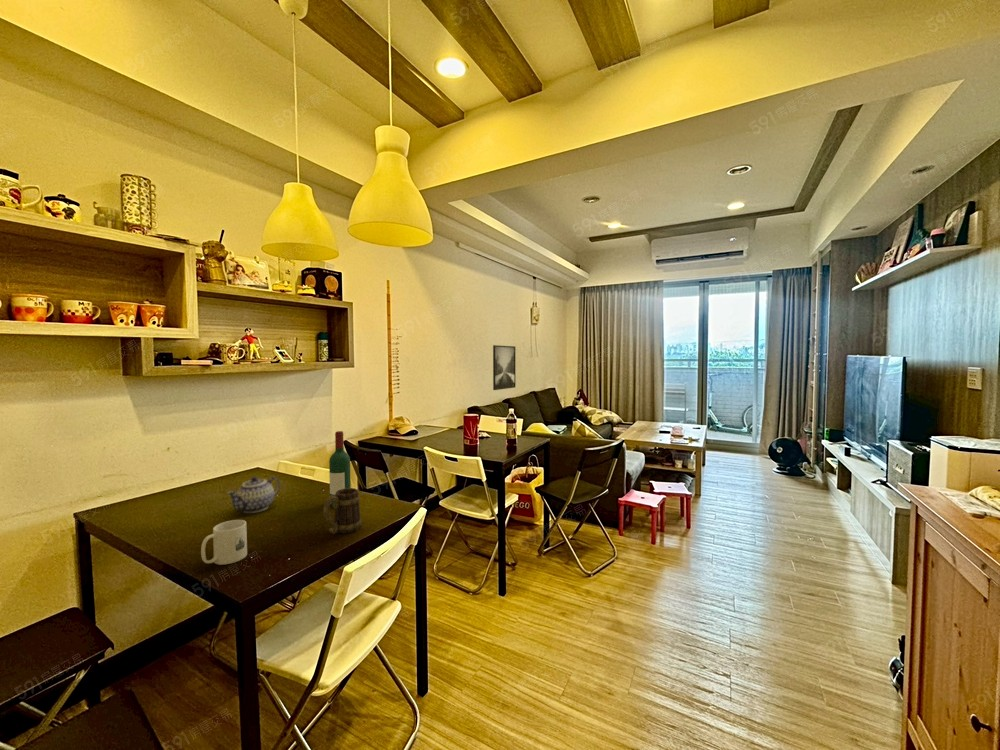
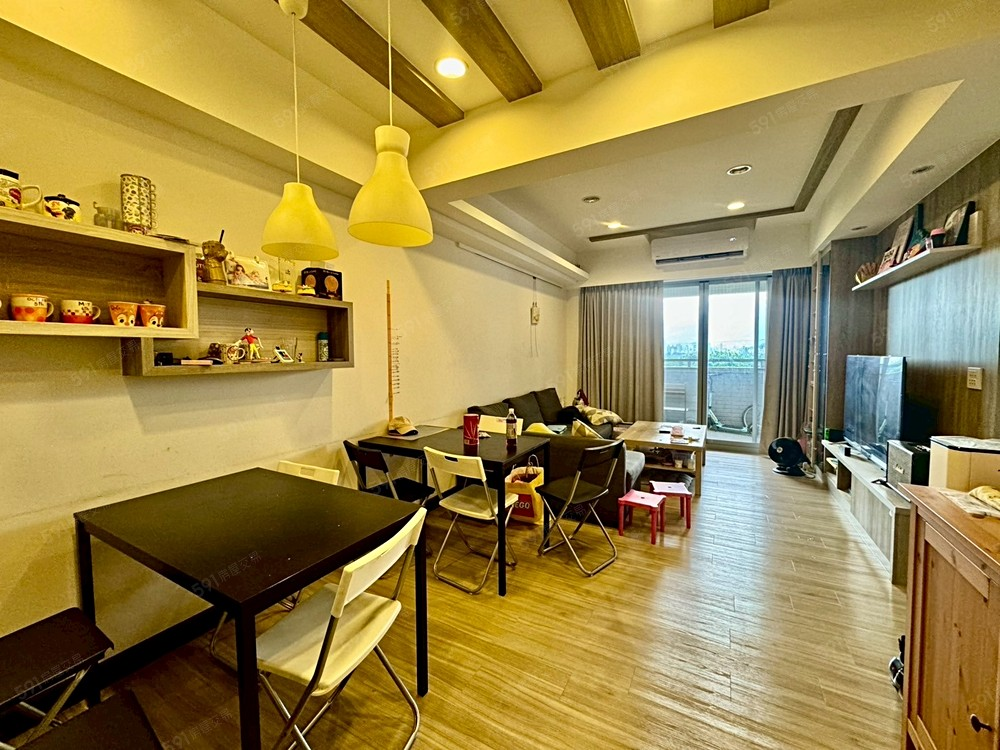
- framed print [492,344,517,391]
- mug [200,519,248,566]
- mug [323,487,363,534]
- teapot [226,476,281,514]
- wine bottle [328,430,352,507]
